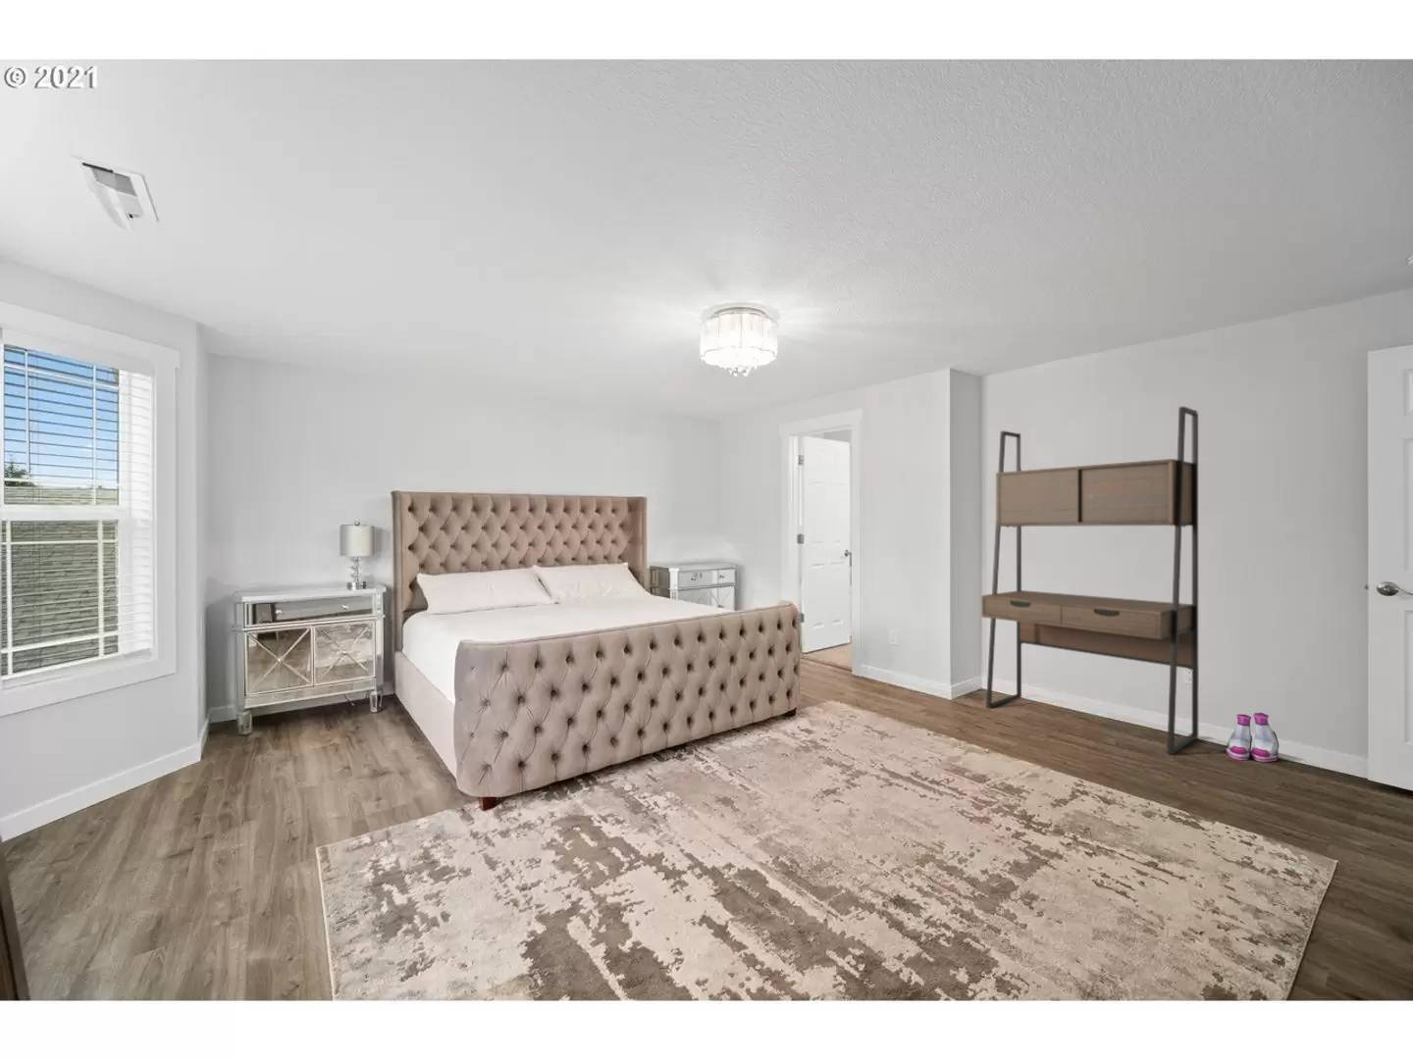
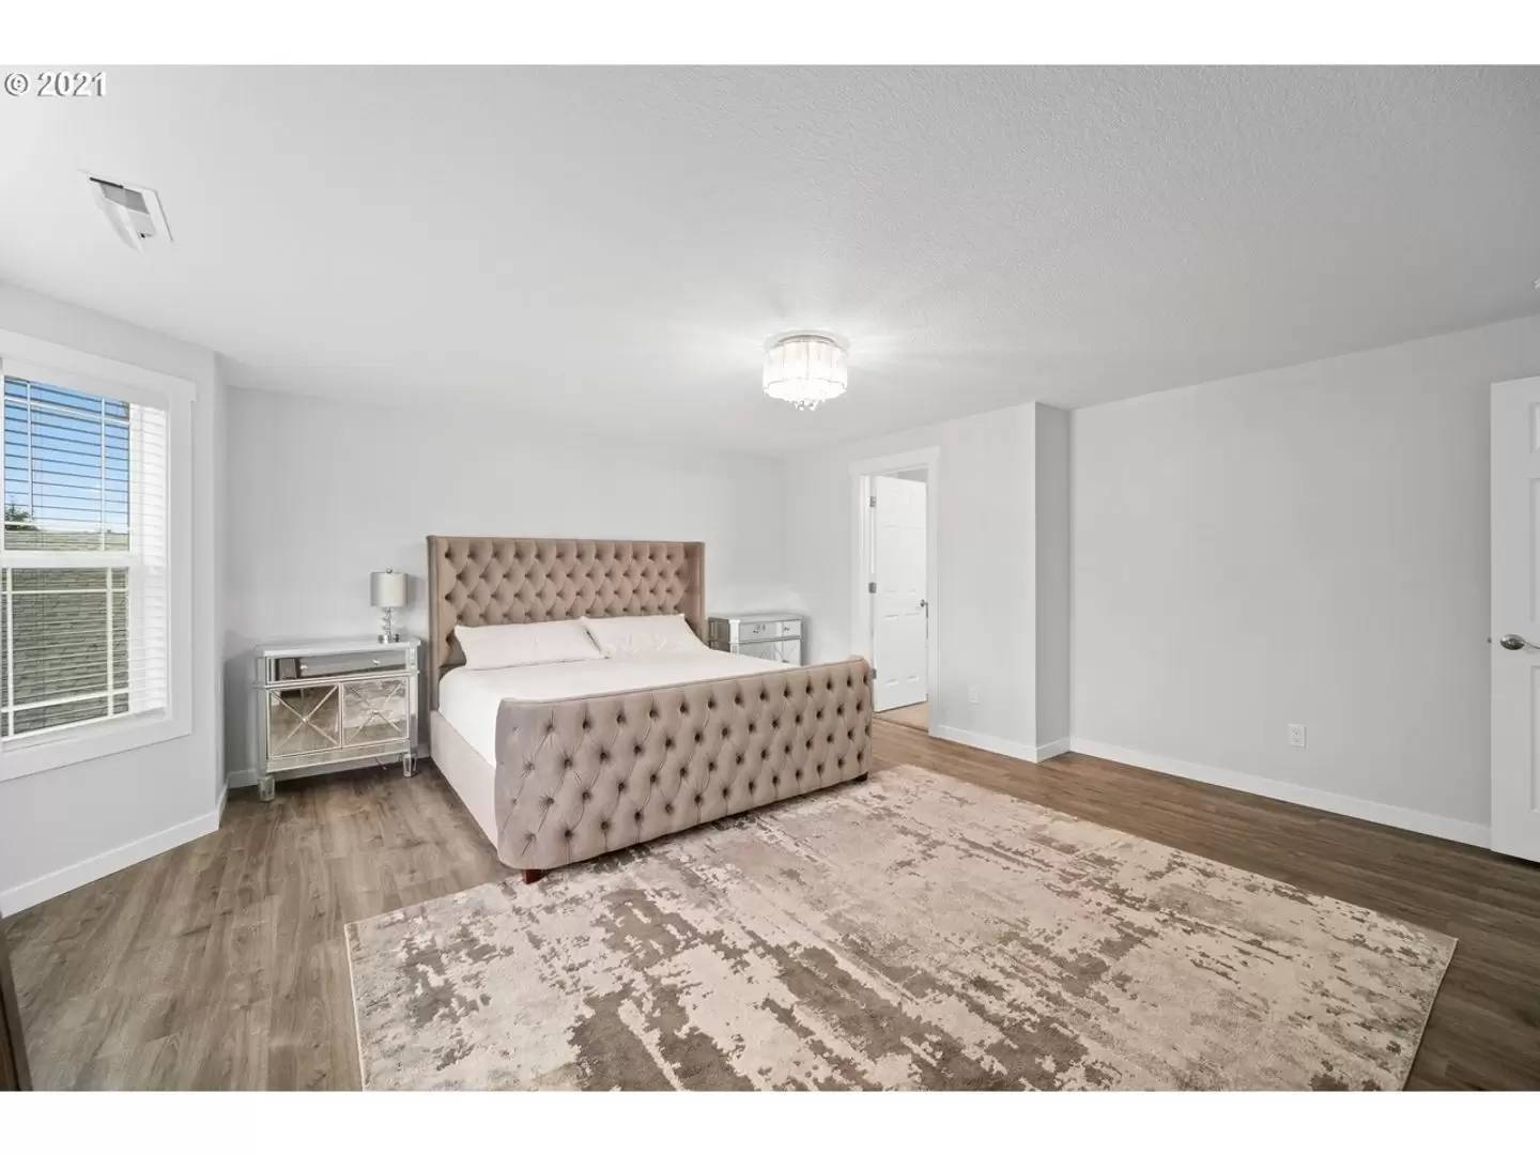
- boots [1225,712,1281,763]
- desk [980,406,1199,756]
